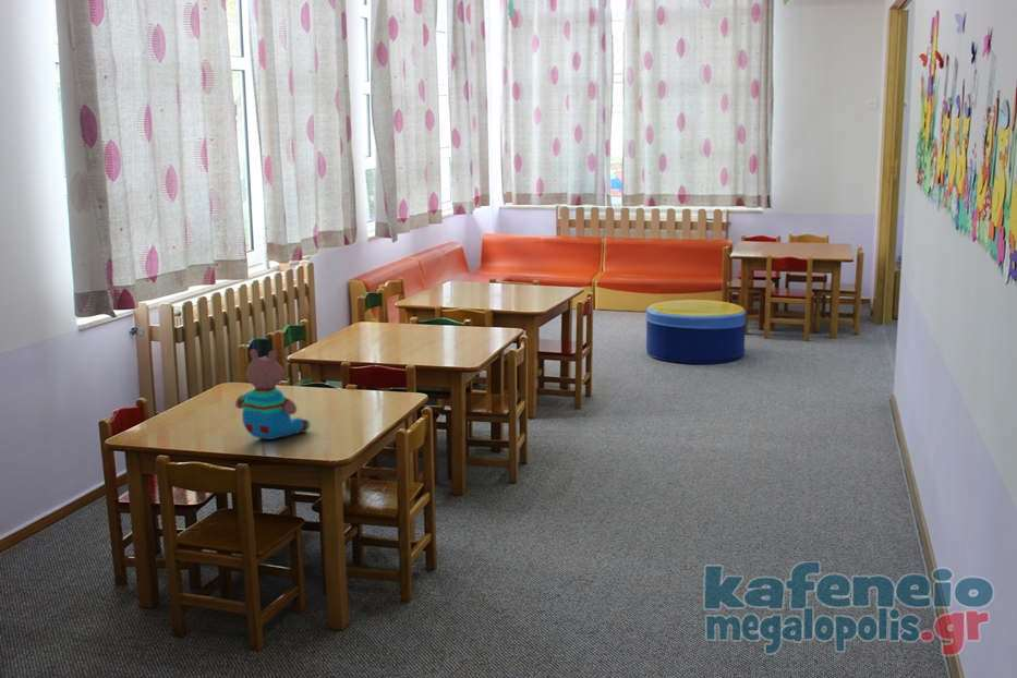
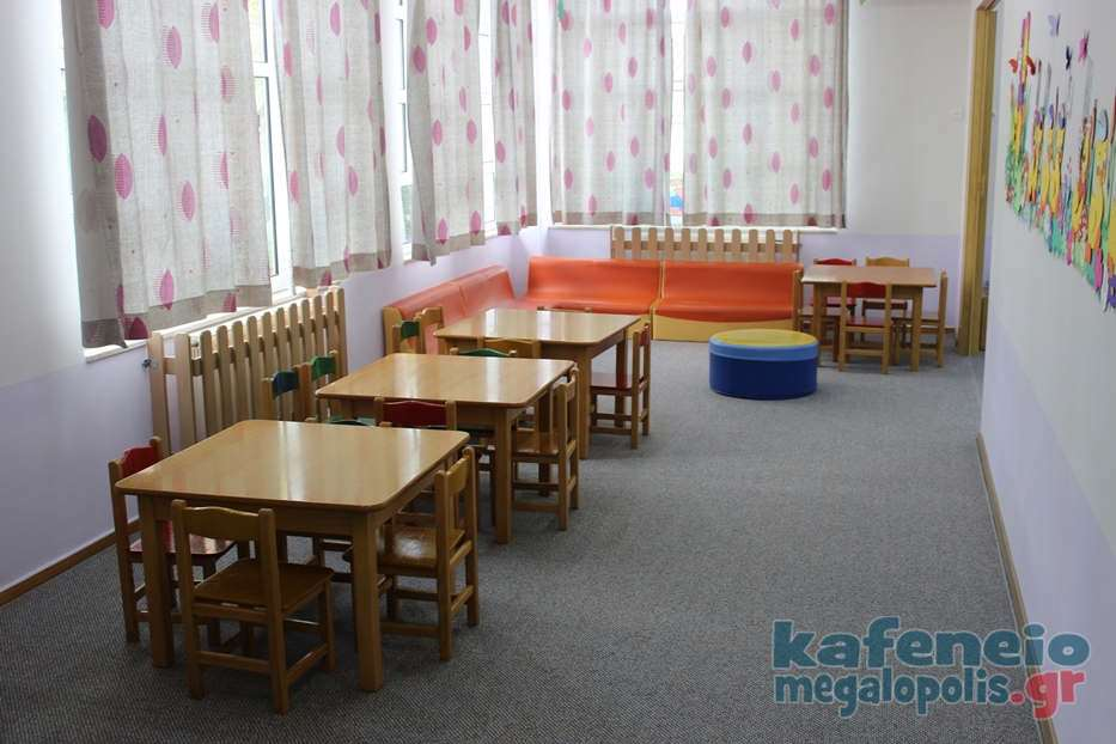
- teddy bear [234,348,312,440]
